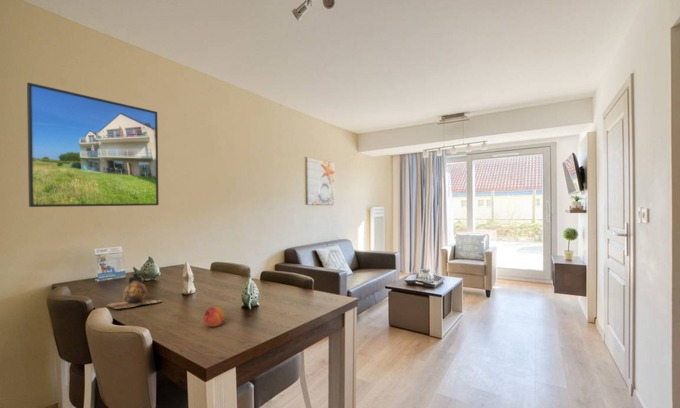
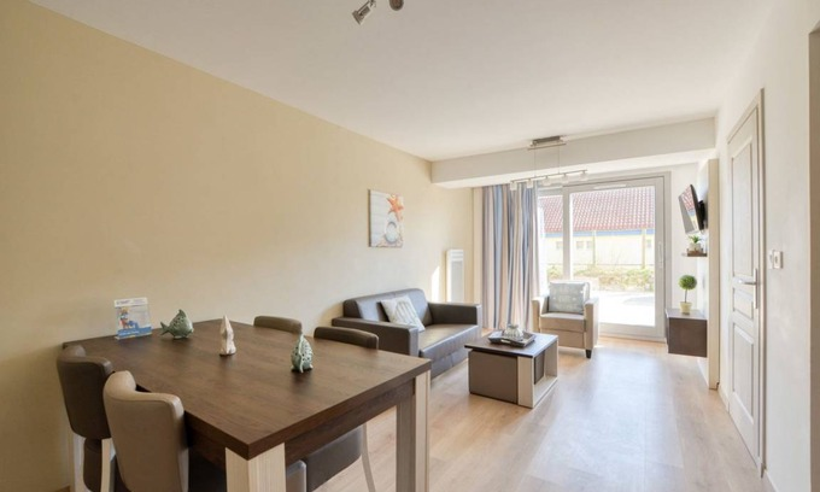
- fruit [203,305,226,328]
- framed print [26,81,160,208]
- vase [106,272,162,310]
